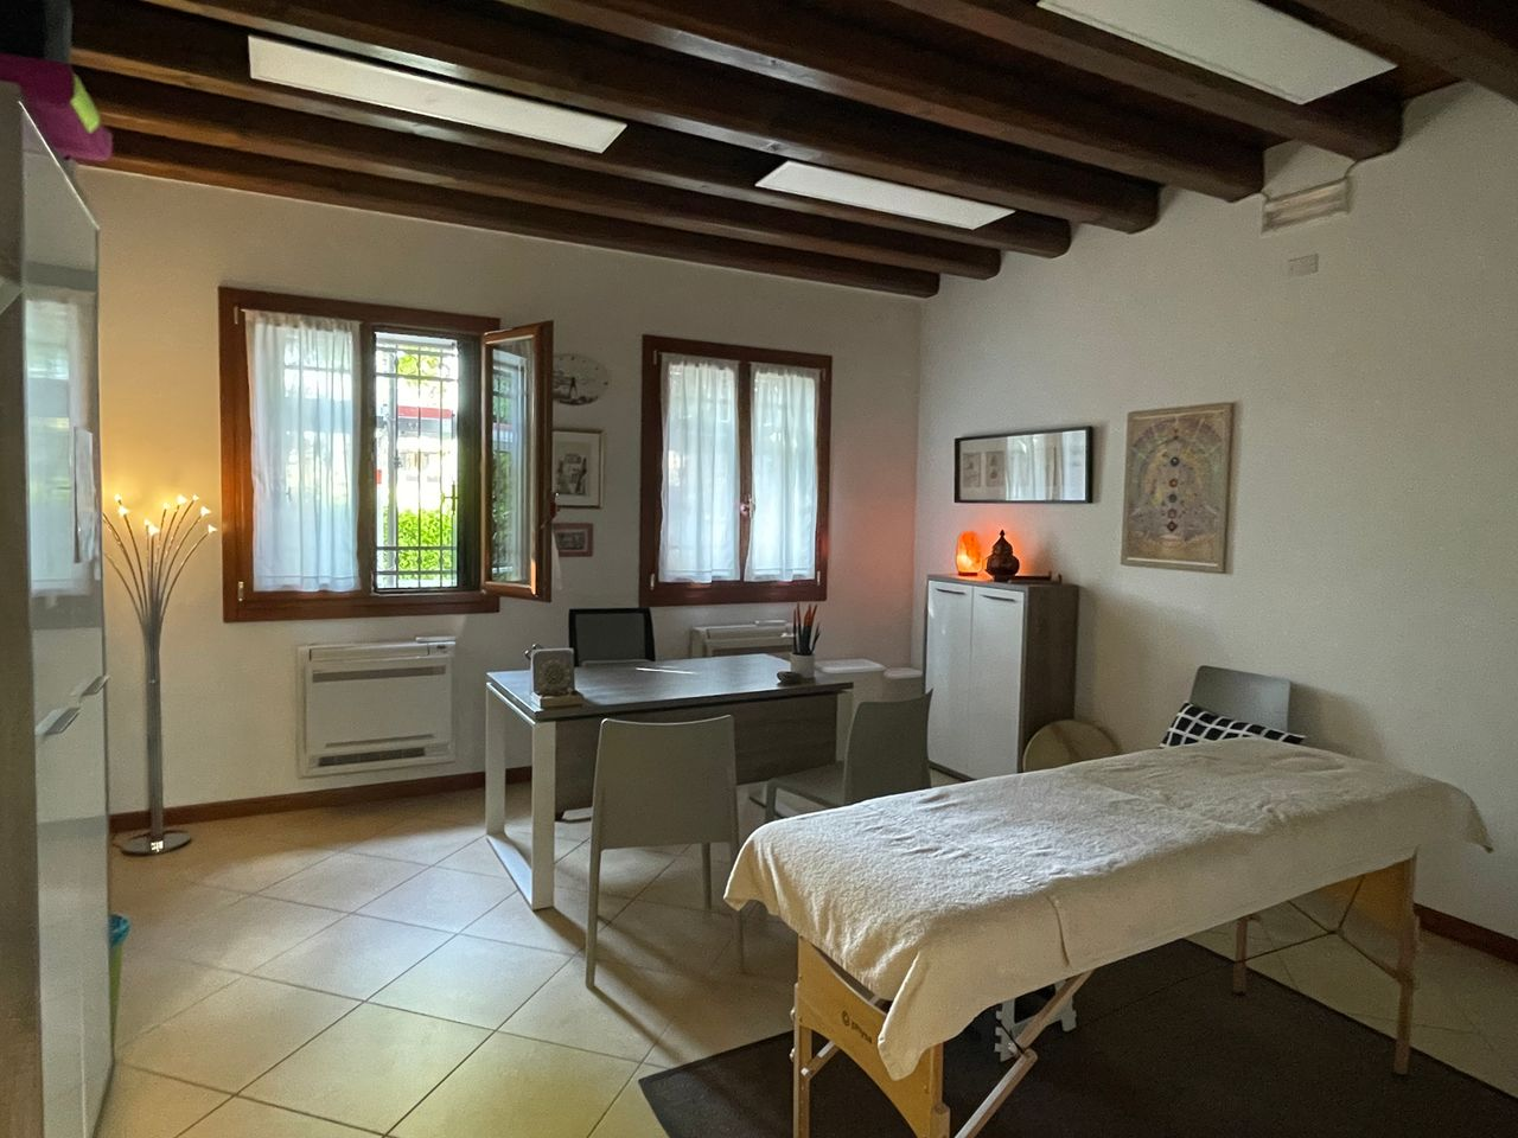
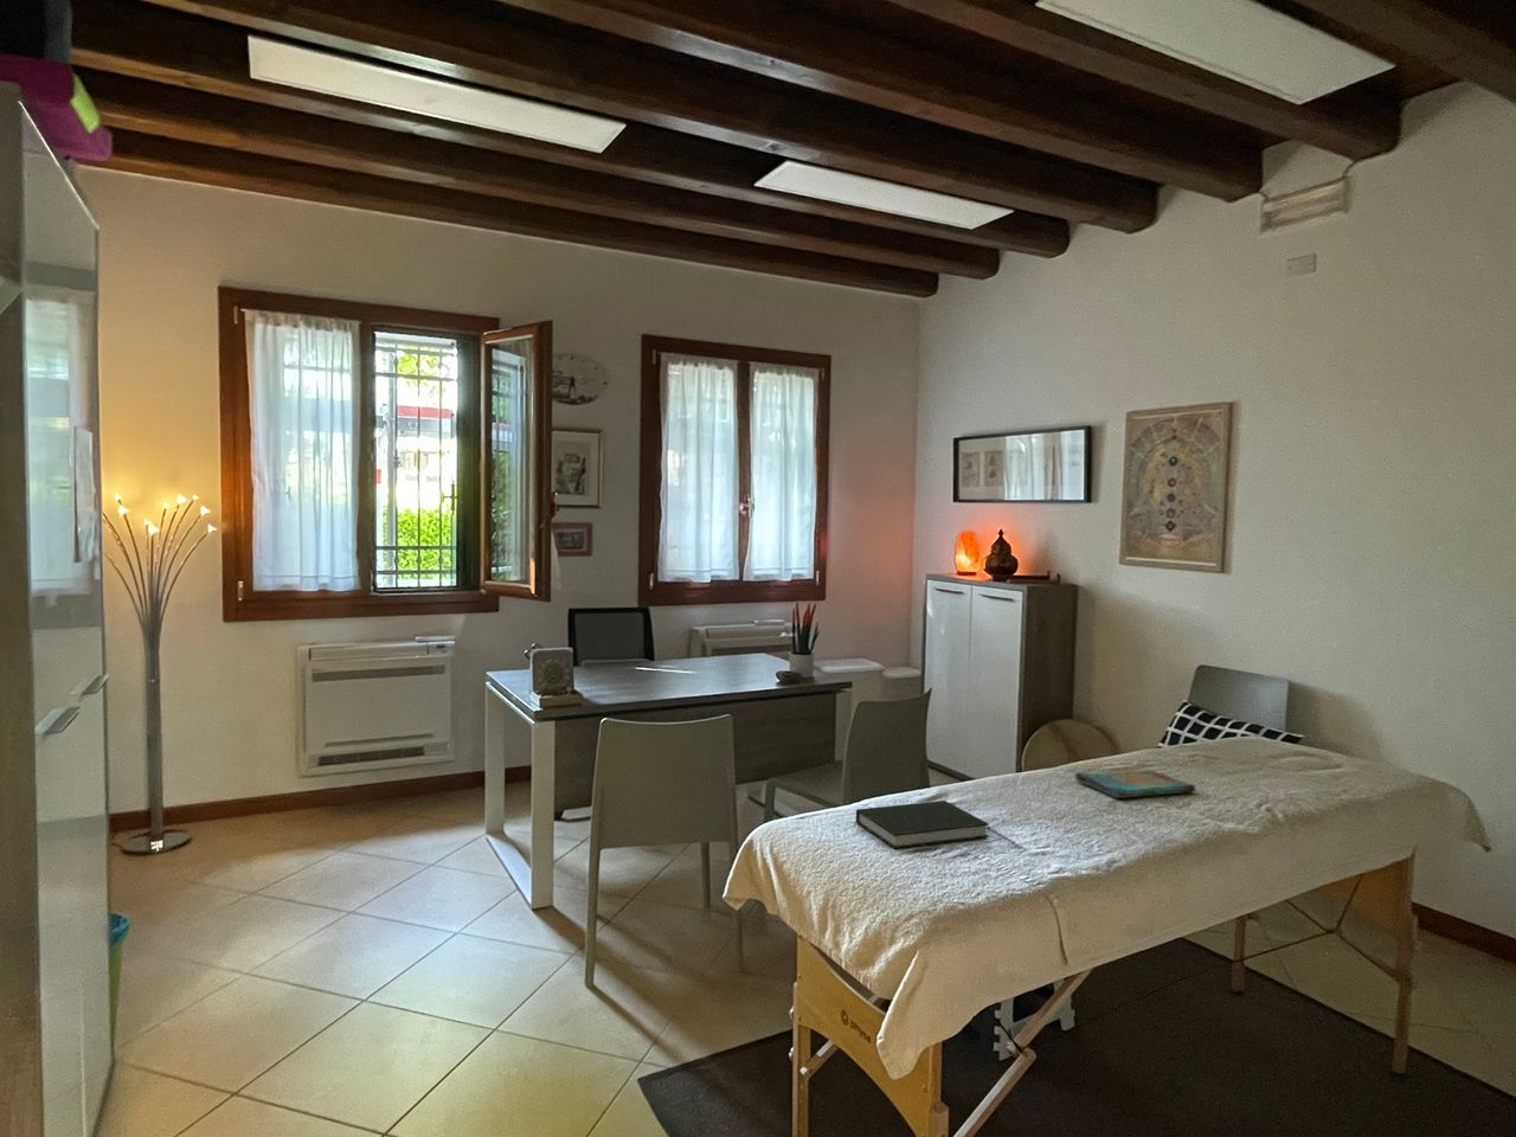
+ book [855,799,990,849]
+ dish towel [1074,769,1196,799]
